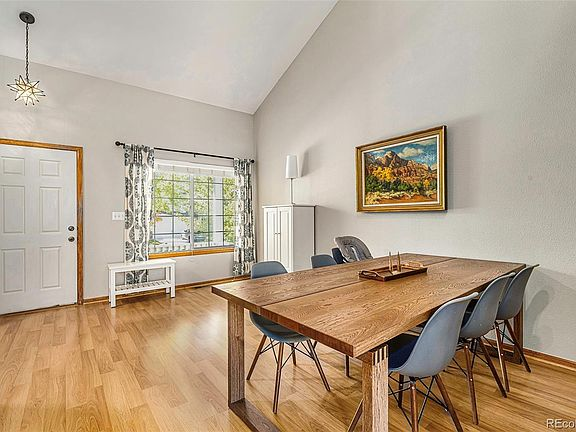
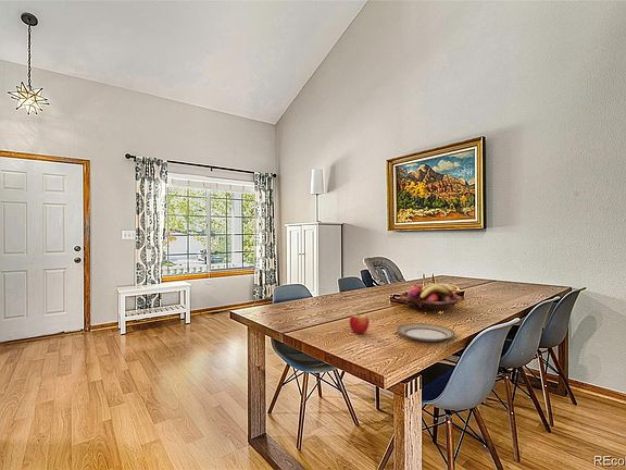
+ fruit basket [399,283,463,312]
+ plate [396,322,456,343]
+ apple [349,310,370,335]
